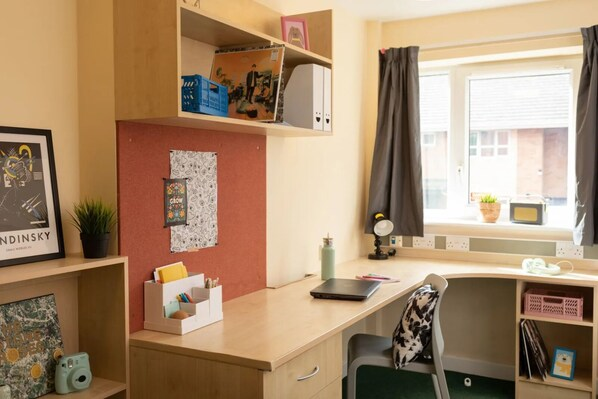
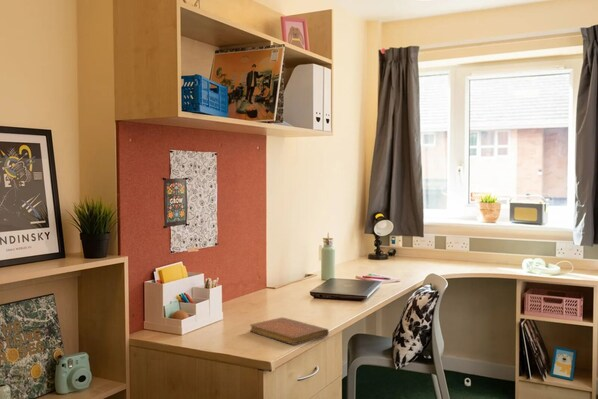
+ notebook [249,316,330,346]
